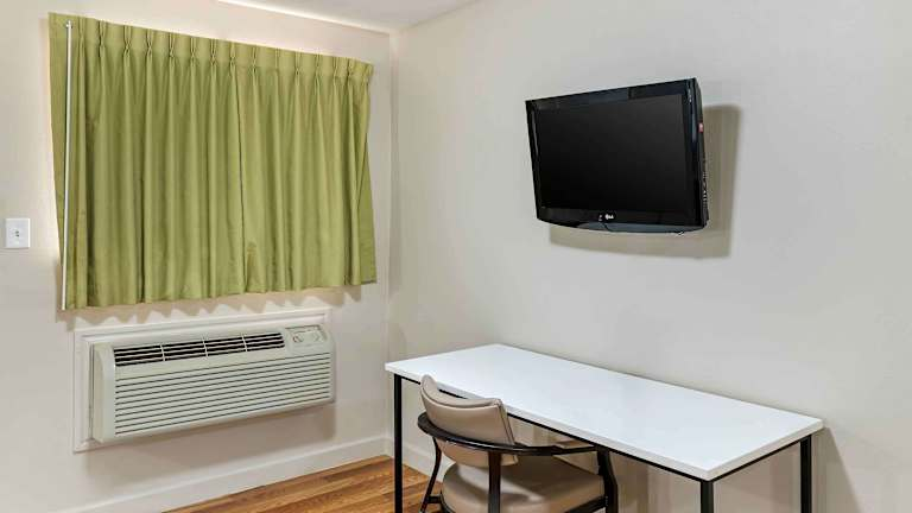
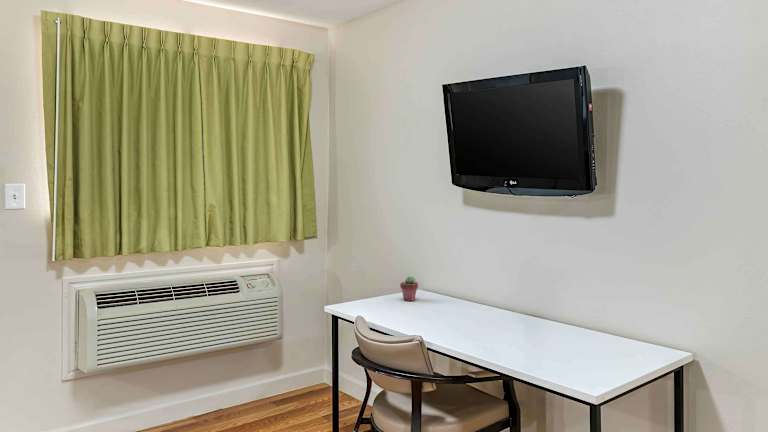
+ potted succulent [399,276,419,302]
